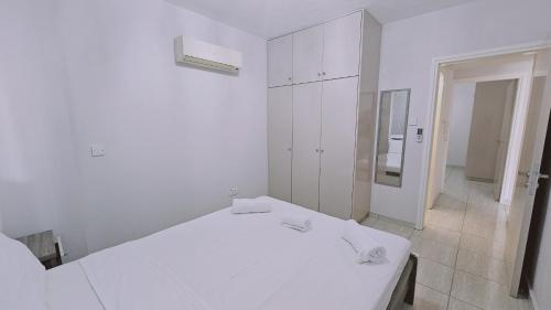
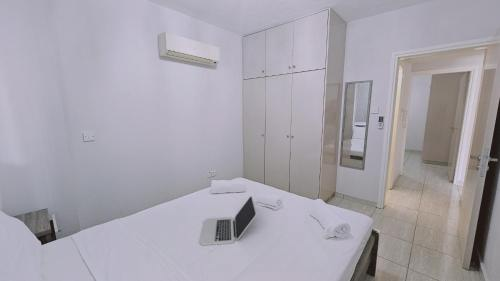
+ laptop [199,195,258,246]
